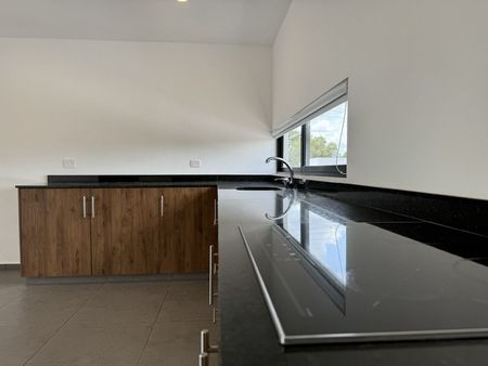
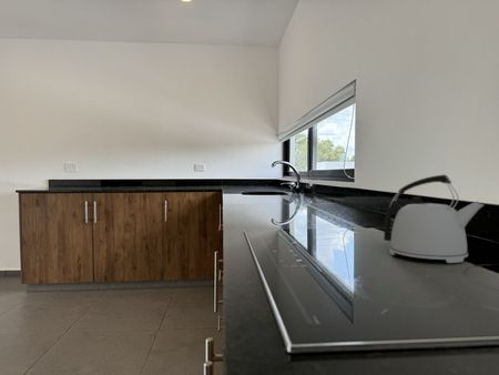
+ kettle [383,174,485,264]
